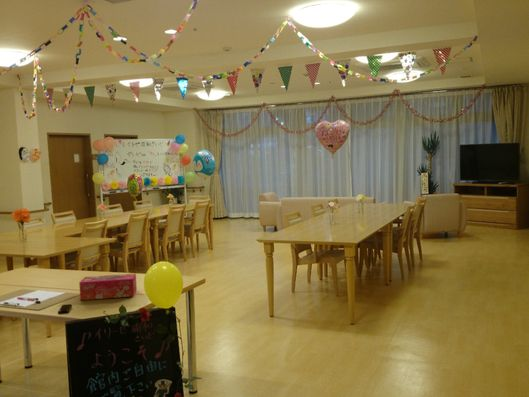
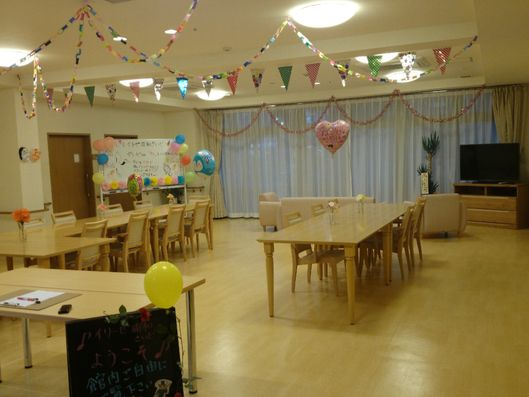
- tissue box [78,273,138,301]
